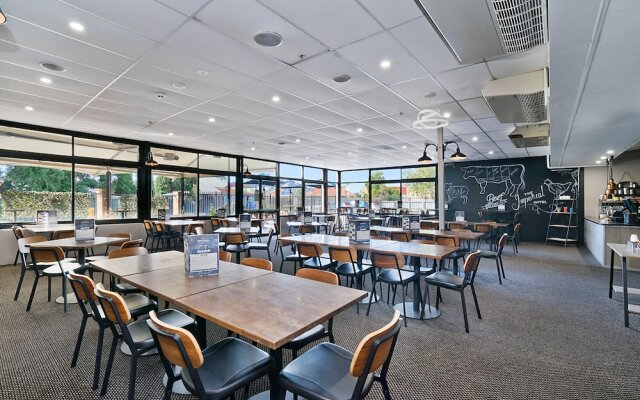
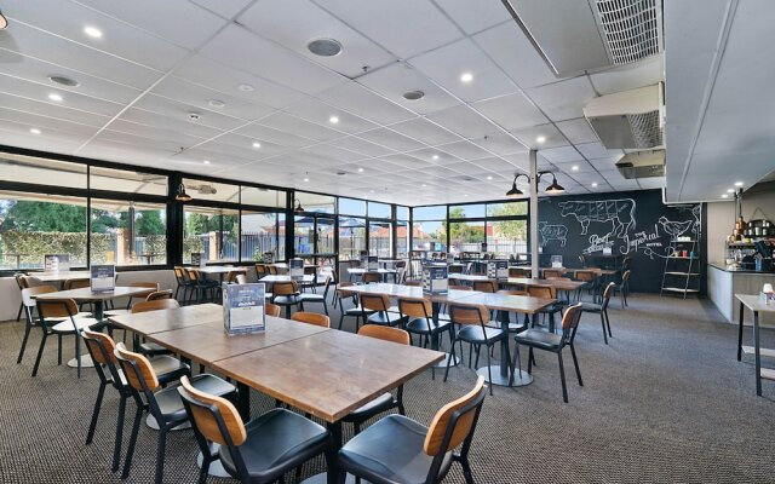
- pendant light [412,91,450,130]
